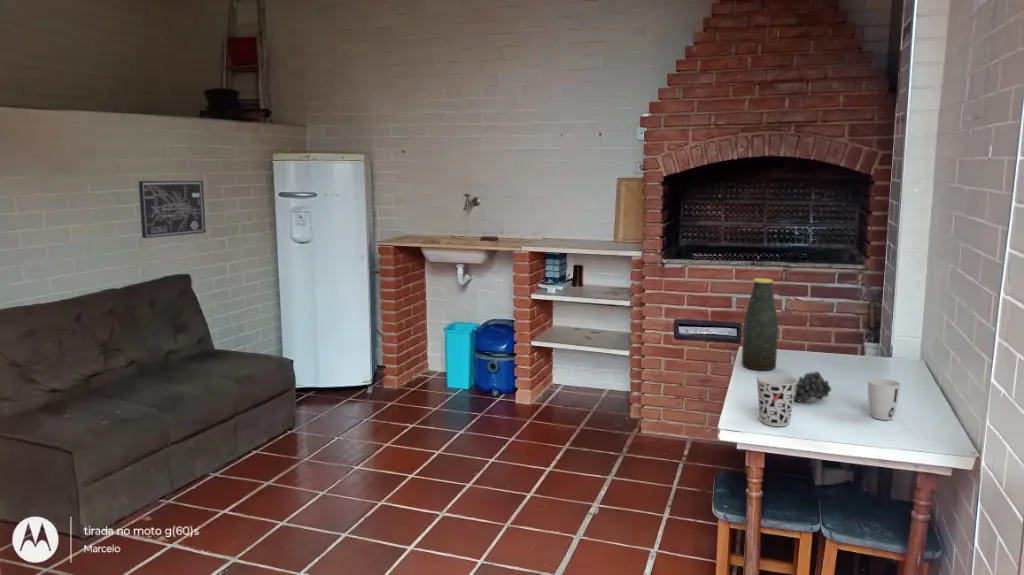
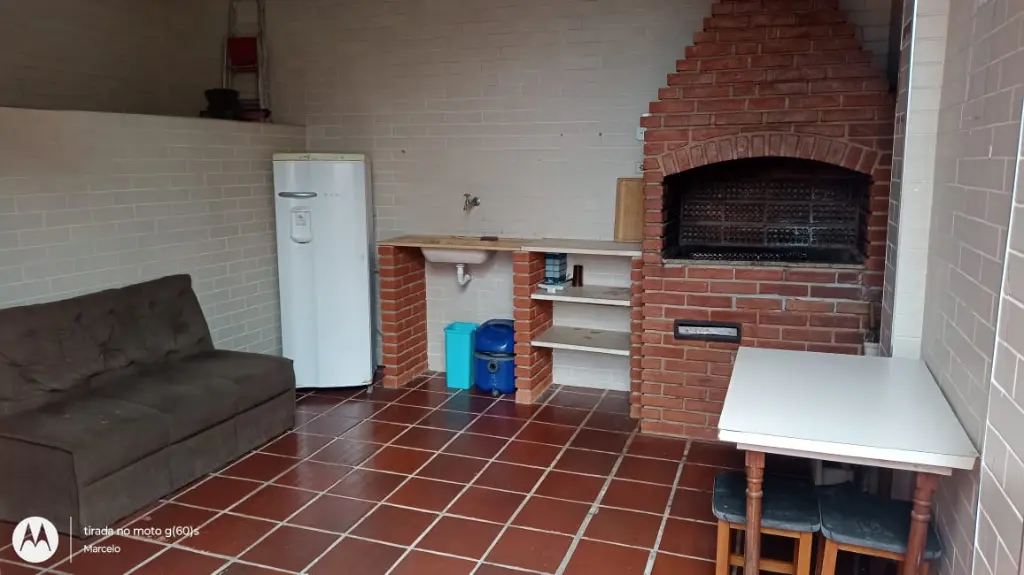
- wall art [138,180,207,239]
- fruit [794,371,832,403]
- cup [755,373,798,427]
- cup [867,378,901,421]
- bottle [741,277,779,371]
